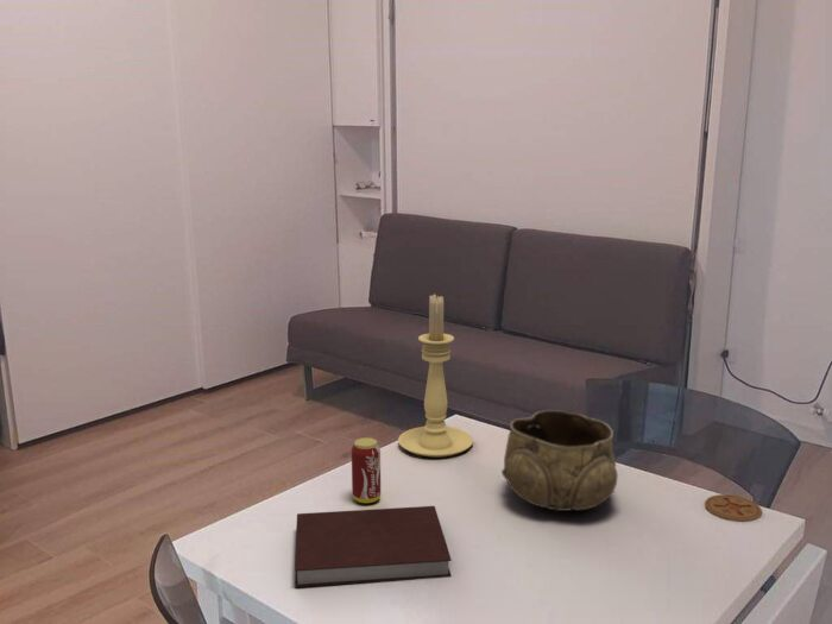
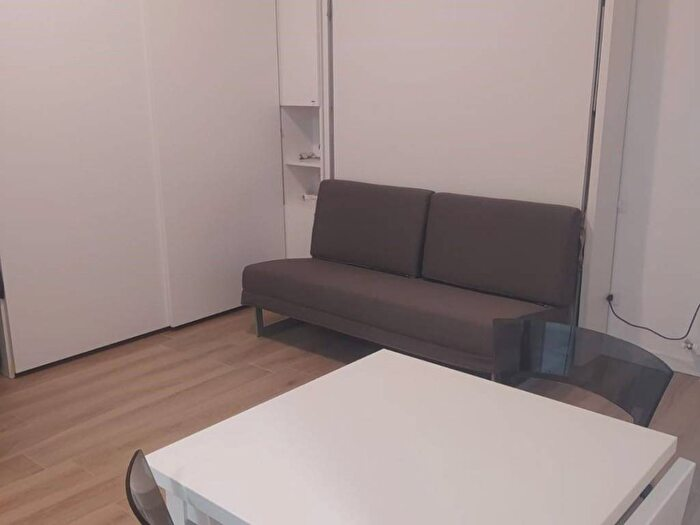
- coaster [704,493,763,523]
- decorative bowl [500,409,619,512]
- beverage can [351,436,382,504]
- notebook [294,505,453,588]
- candle holder [397,292,474,459]
